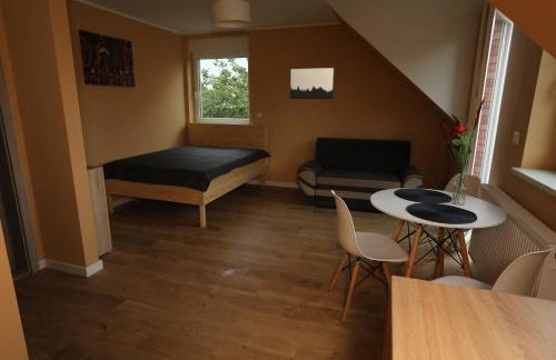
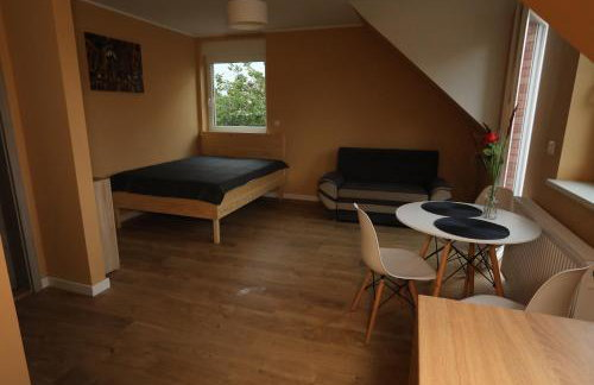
- wall art [289,67,336,100]
